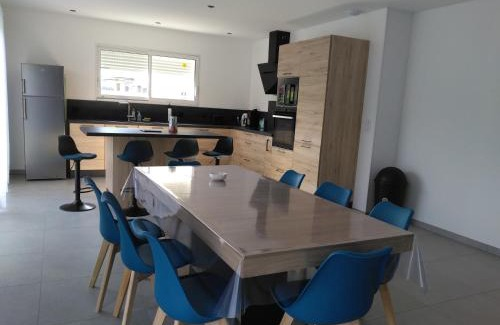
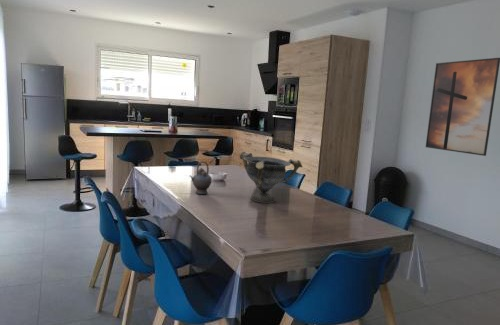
+ decorative bowl [239,151,304,204]
+ teapot [188,160,213,195]
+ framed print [425,57,500,157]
